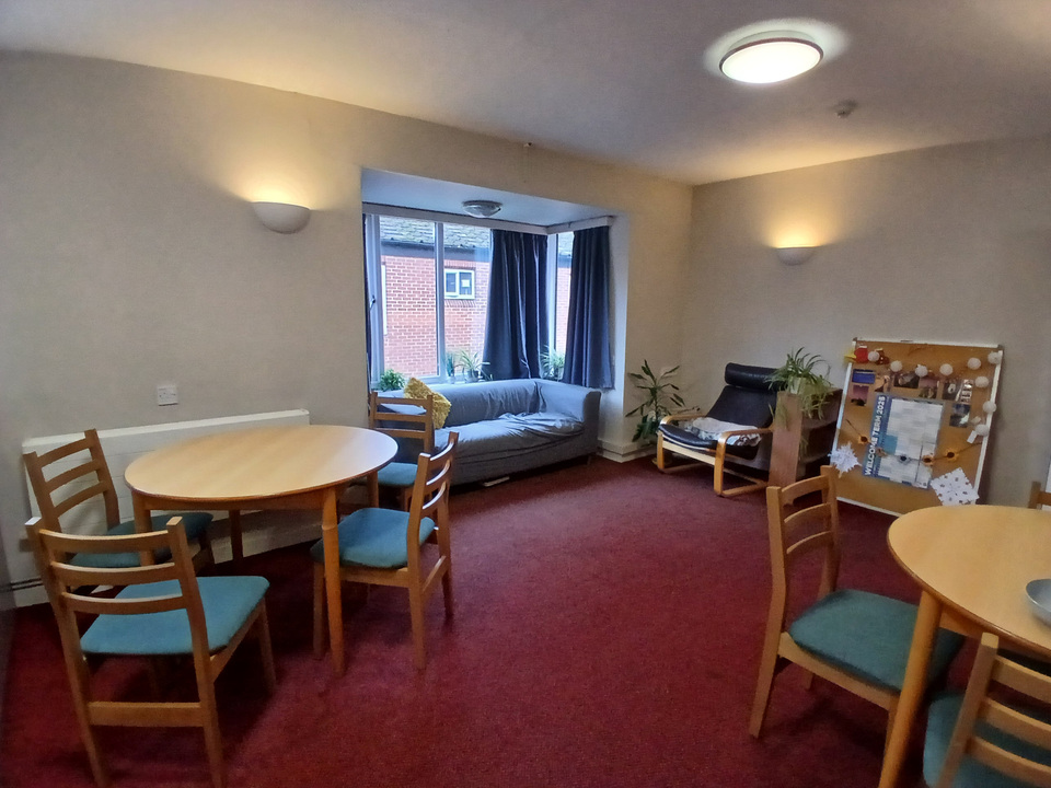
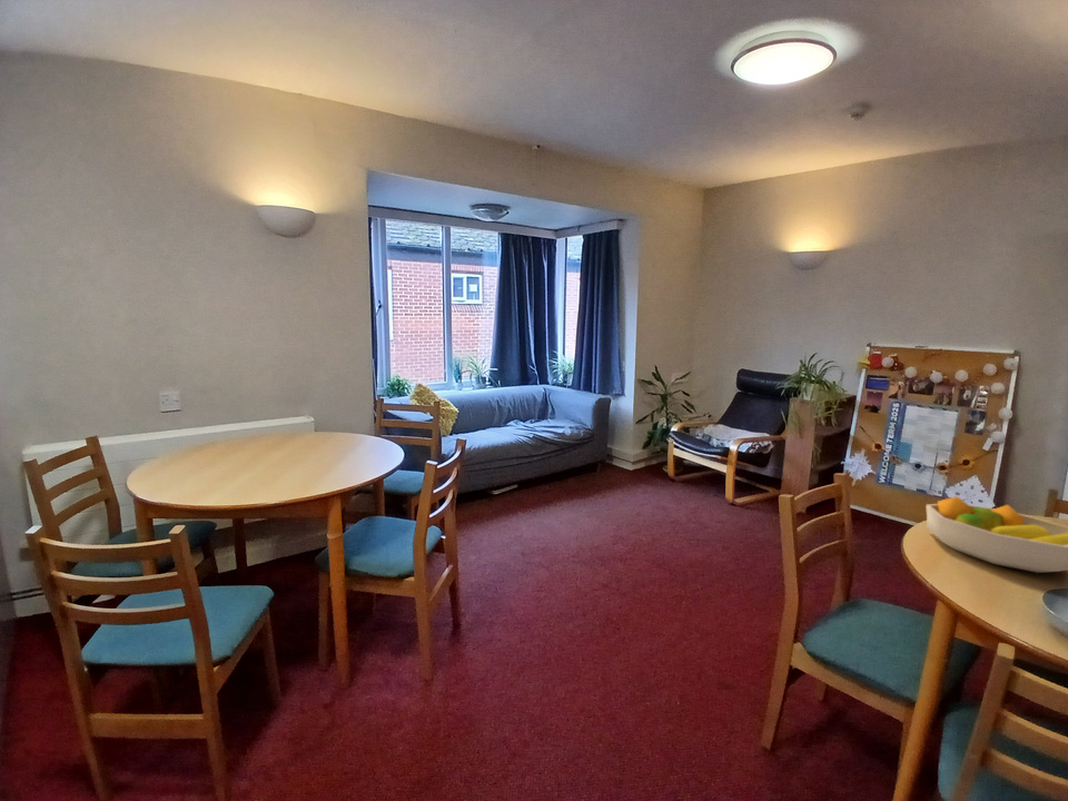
+ fruit bowl [924,495,1068,574]
